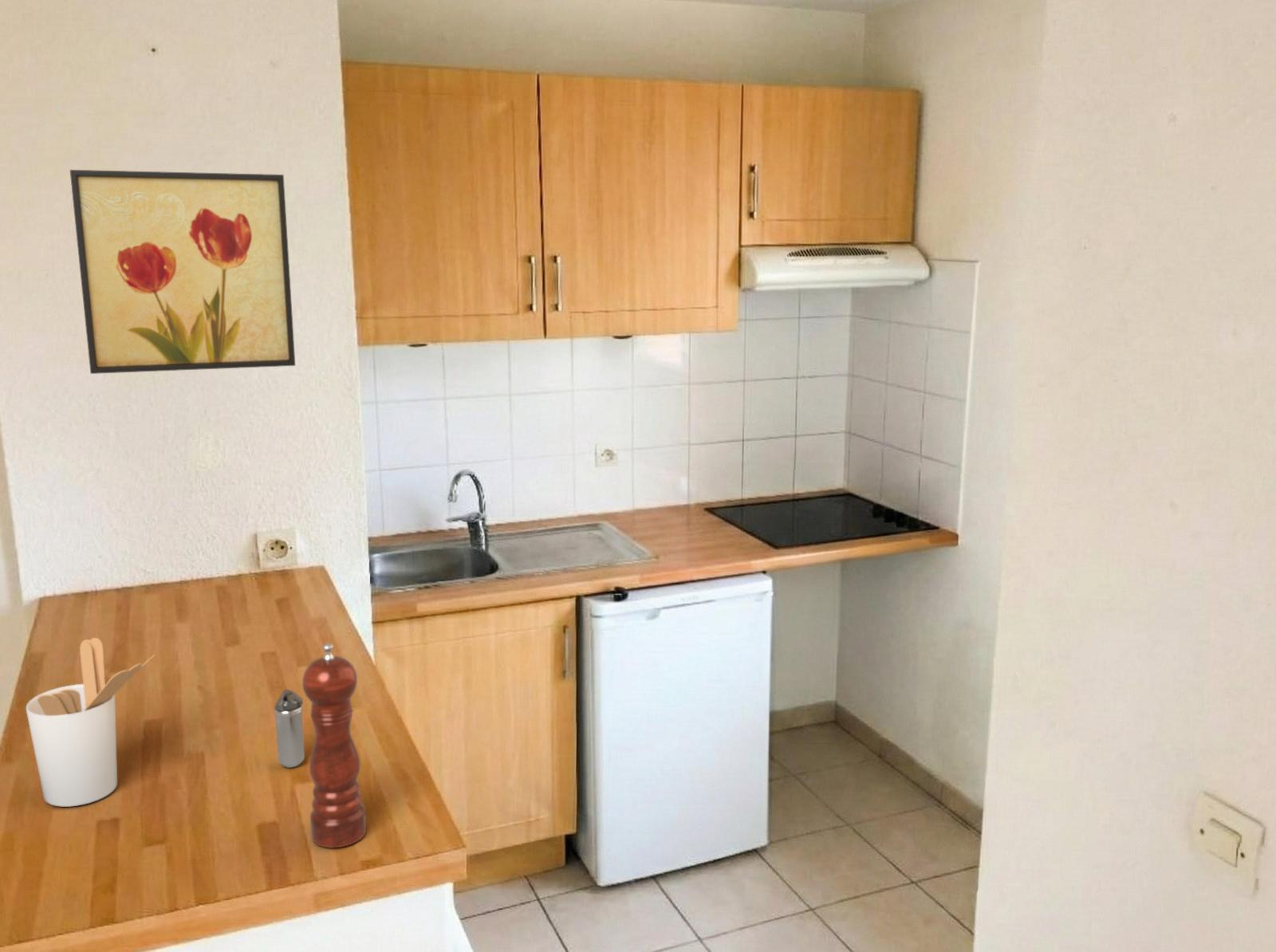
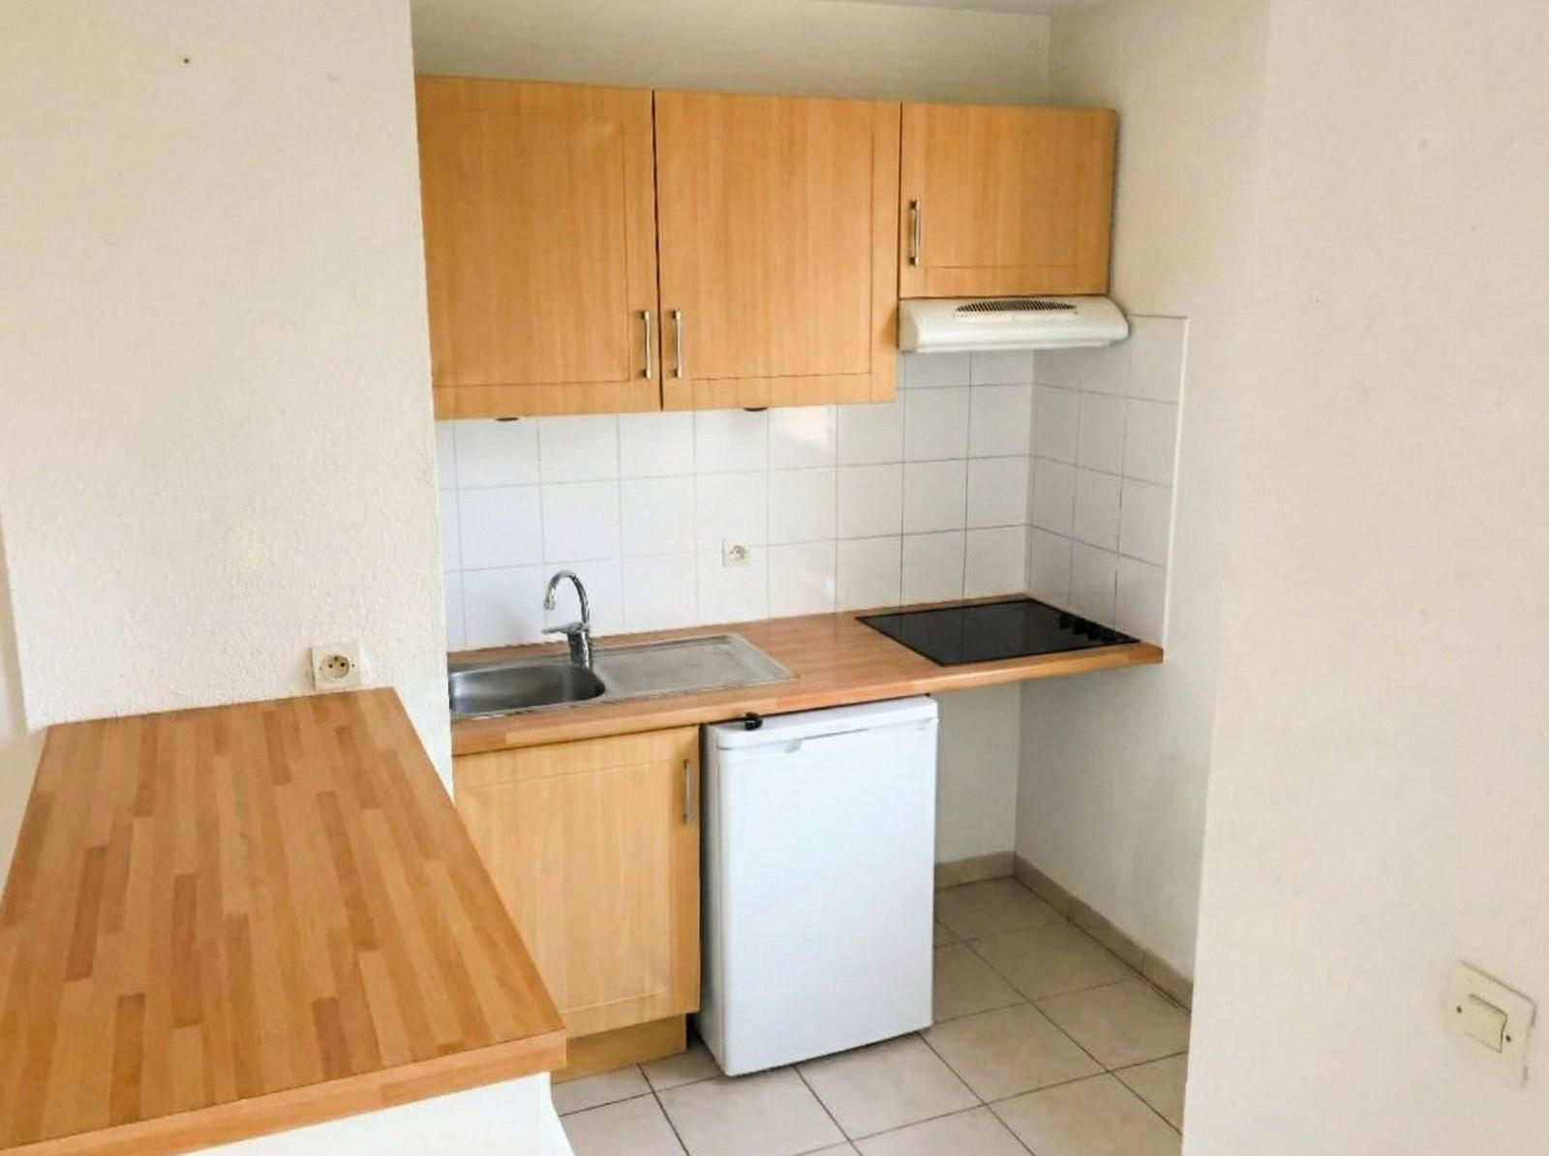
- shaker [273,688,305,769]
- pepper mill [301,643,367,848]
- wall art [69,169,296,375]
- utensil holder [25,637,156,808]
